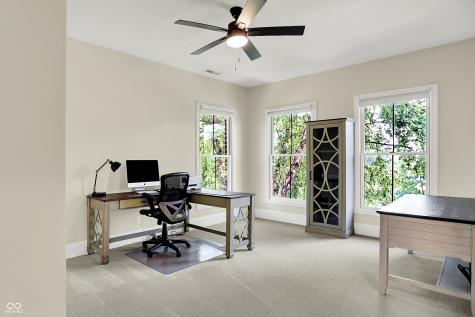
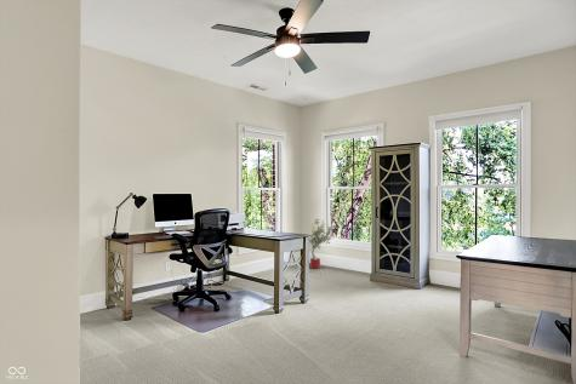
+ potted tree [302,218,335,270]
